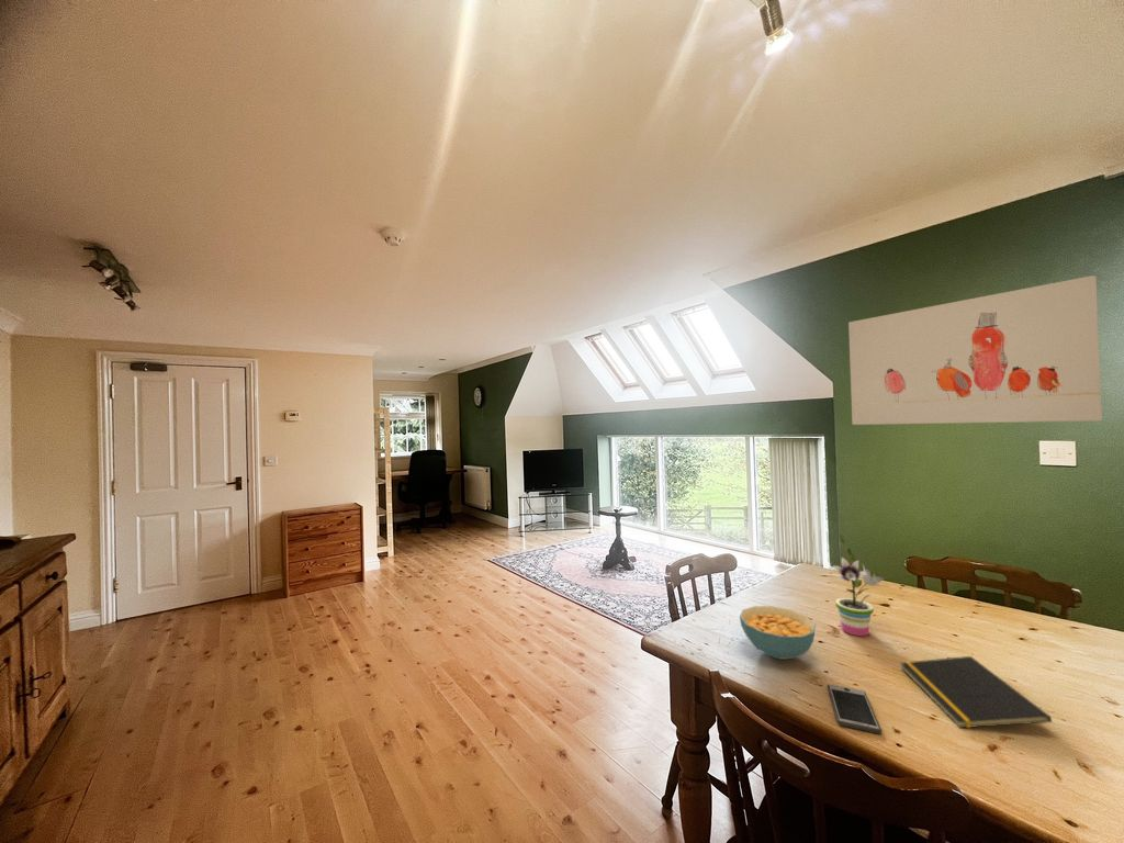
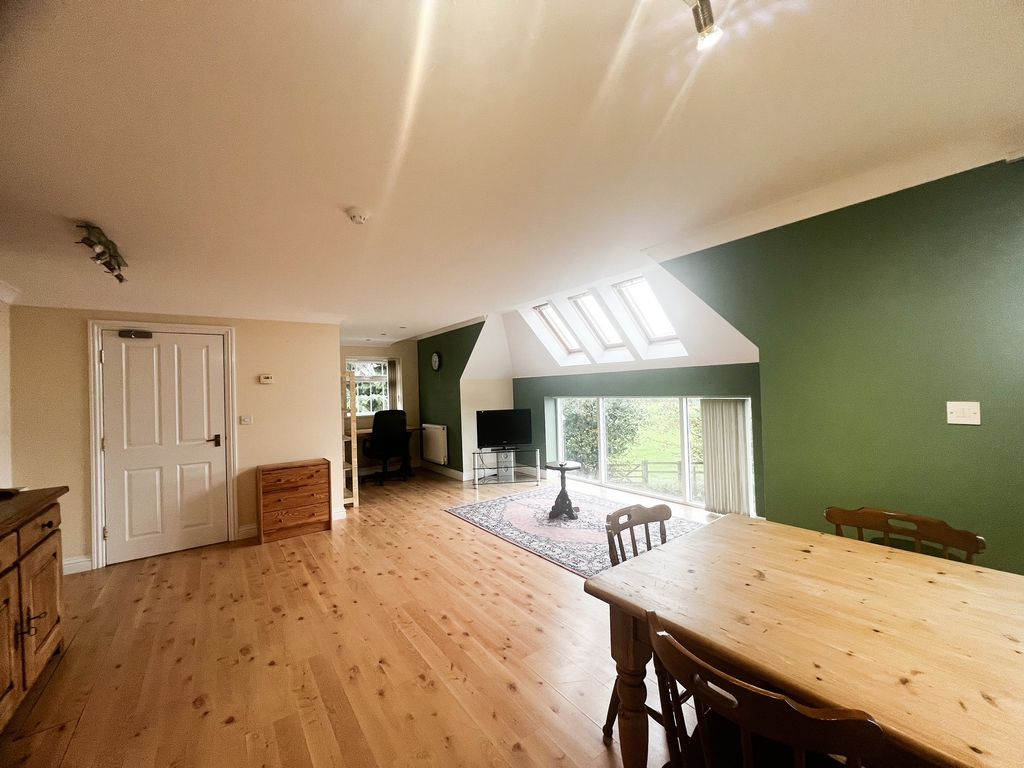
- wall art [847,274,1103,426]
- notepad [899,655,1053,729]
- potted plant [832,531,890,637]
- smartphone [827,683,883,734]
- cereal bowl [739,605,817,661]
